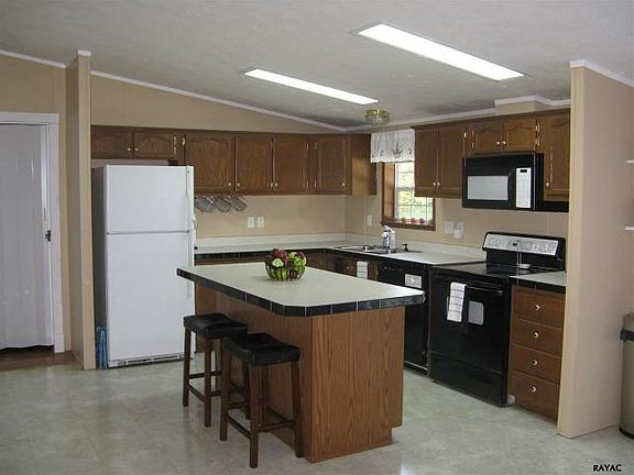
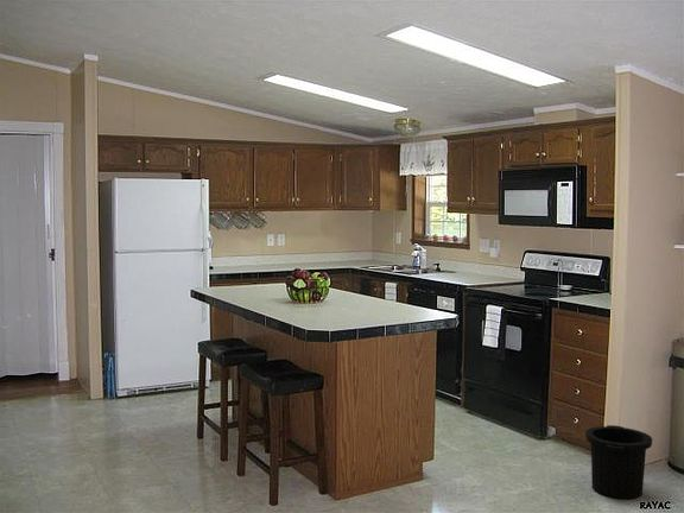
+ trash can [584,424,653,500]
